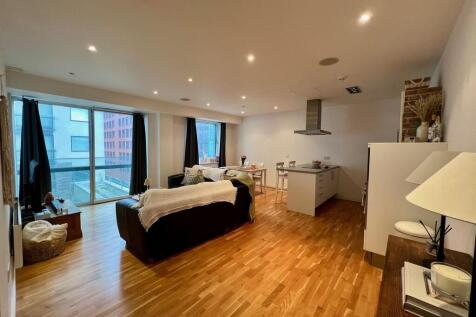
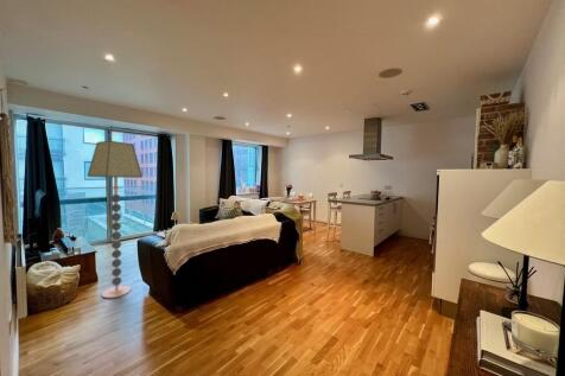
+ floor lamp [87,140,144,299]
